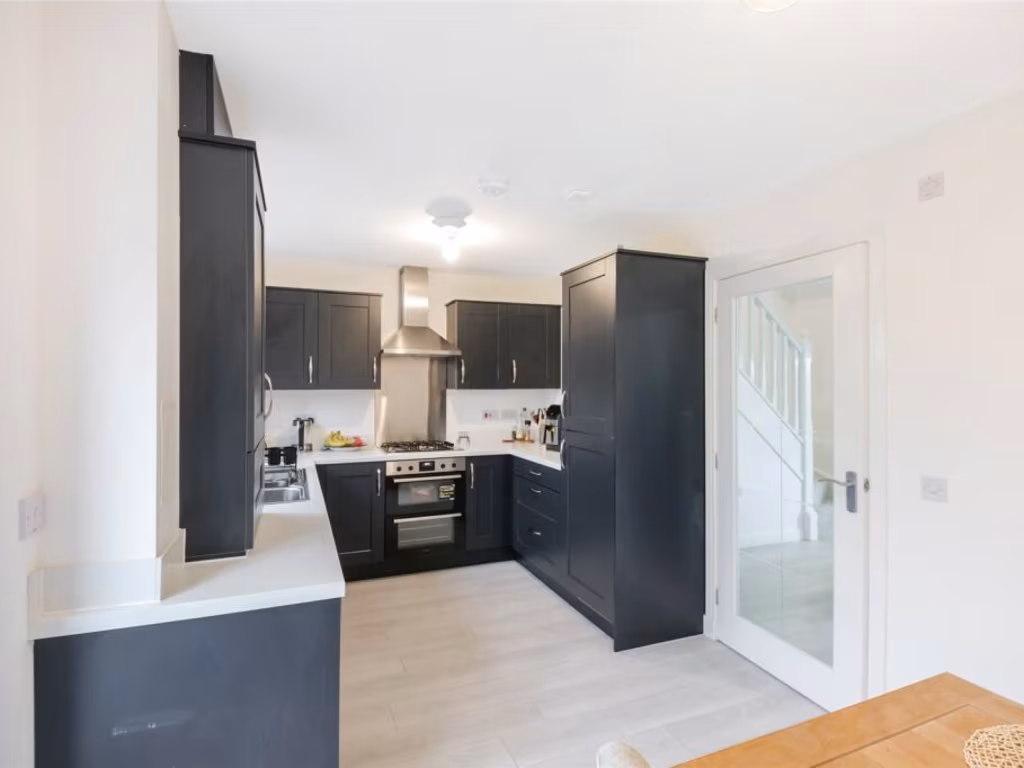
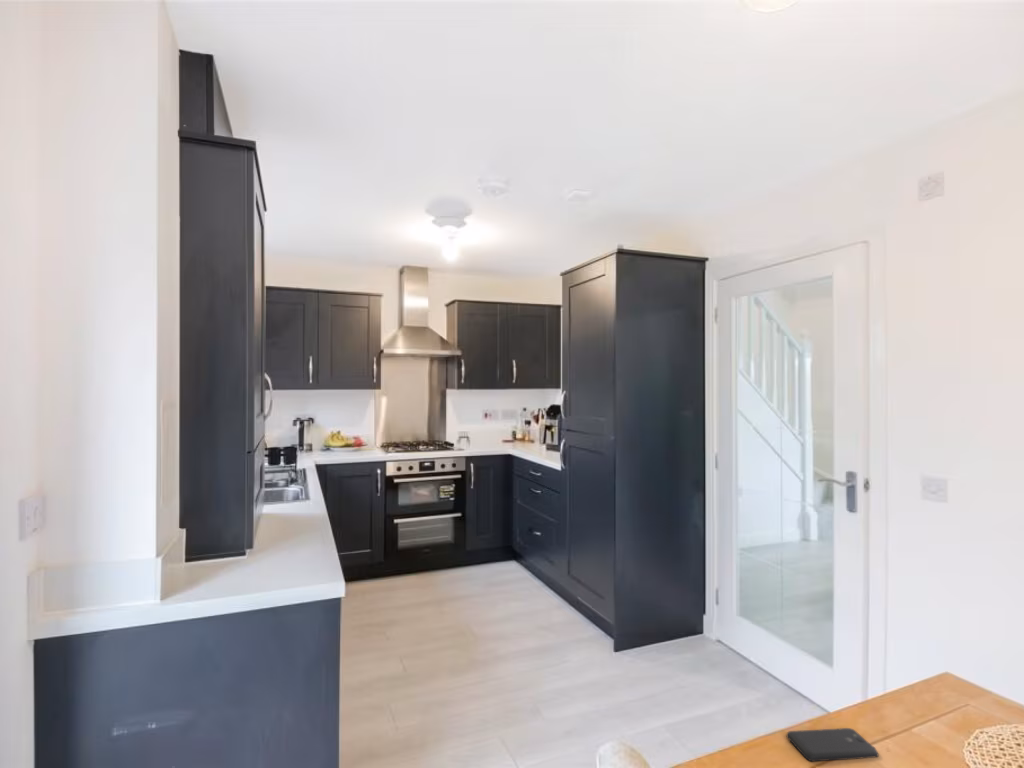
+ smartphone [786,727,879,762]
